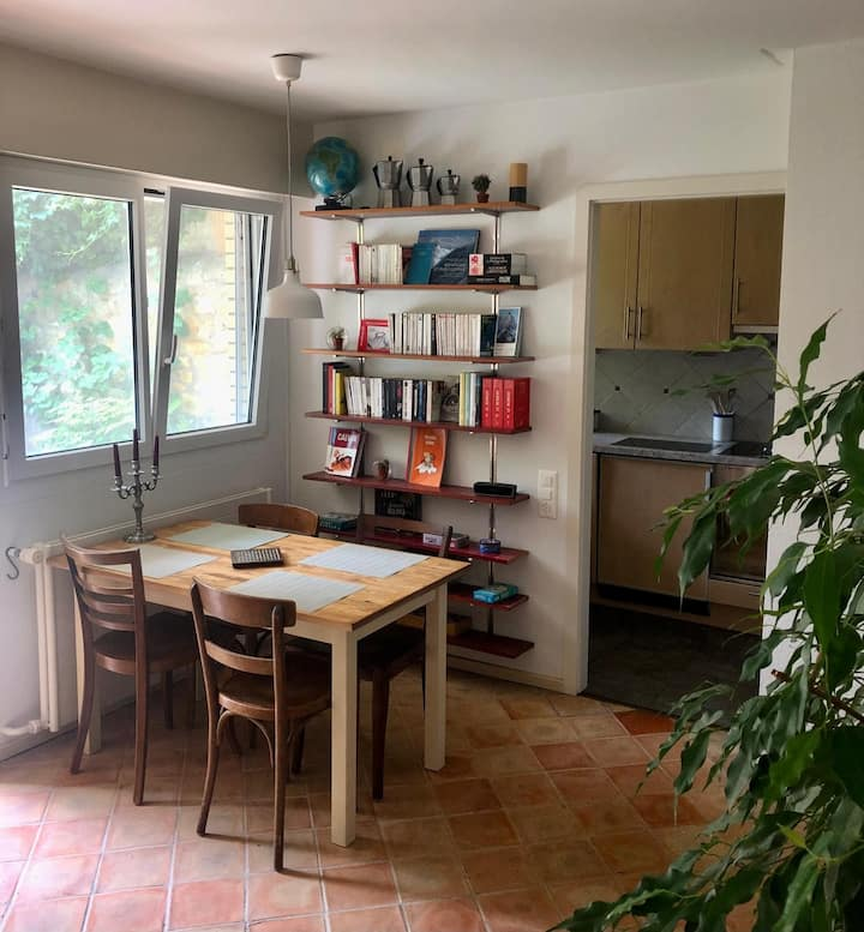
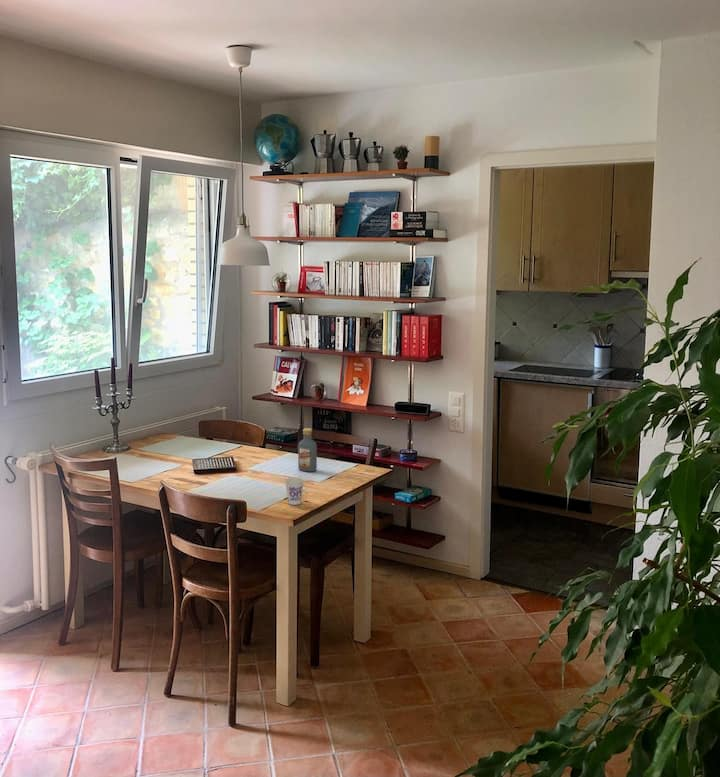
+ cup [284,476,305,506]
+ vodka [297,427,318,473]
